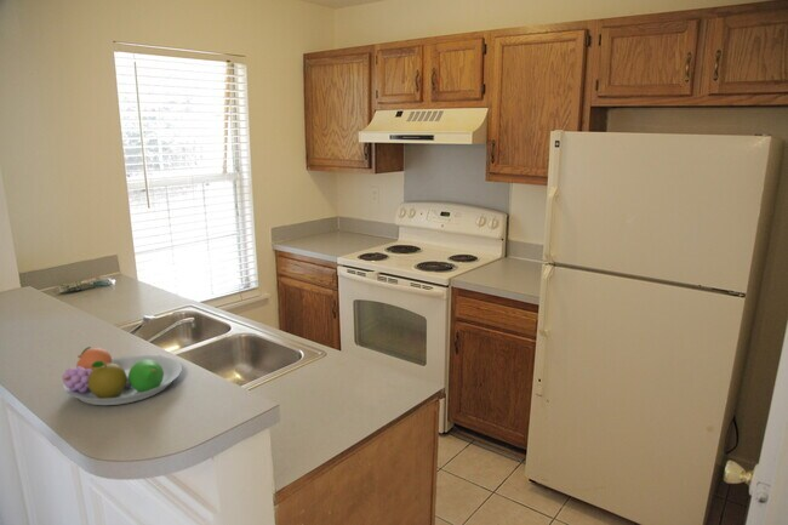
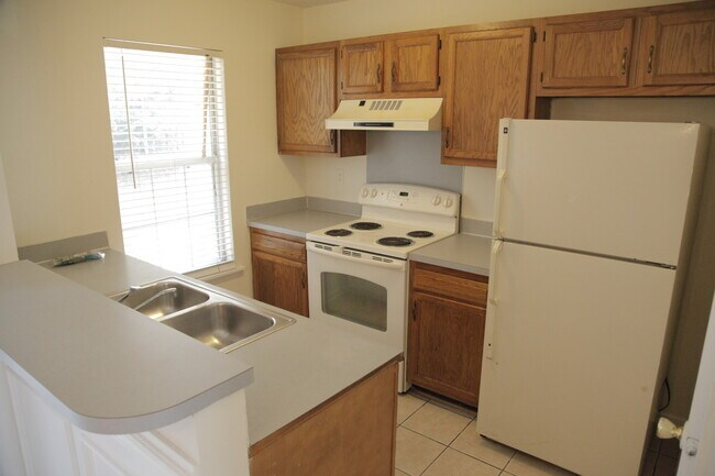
- fruit bowl [61,346,183,406]
